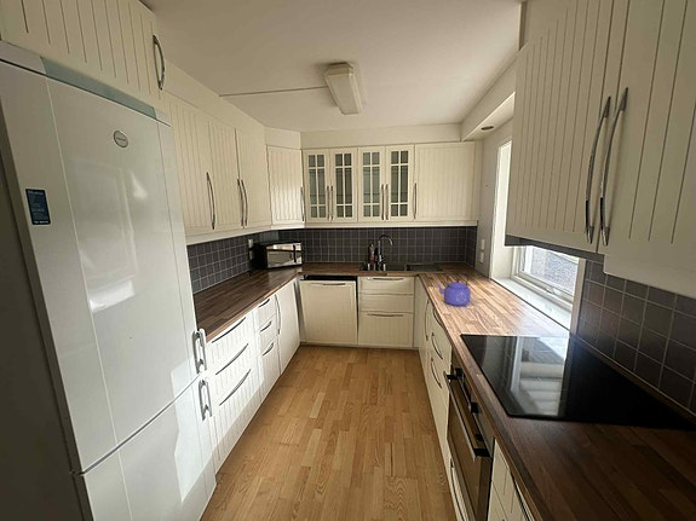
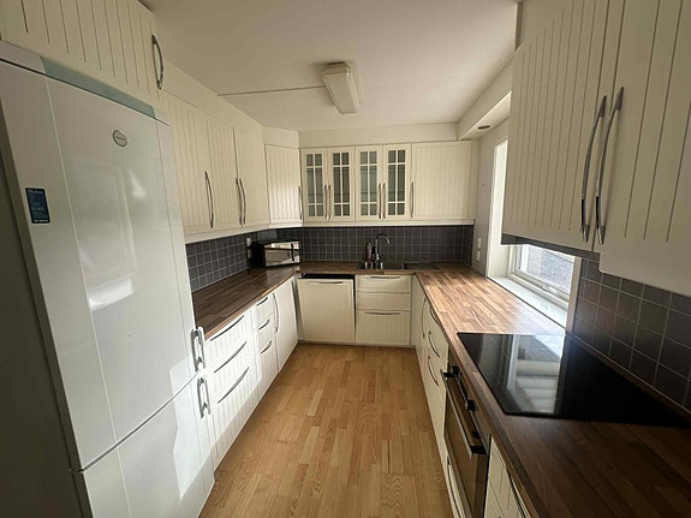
- kettle [435,271,472,307]
